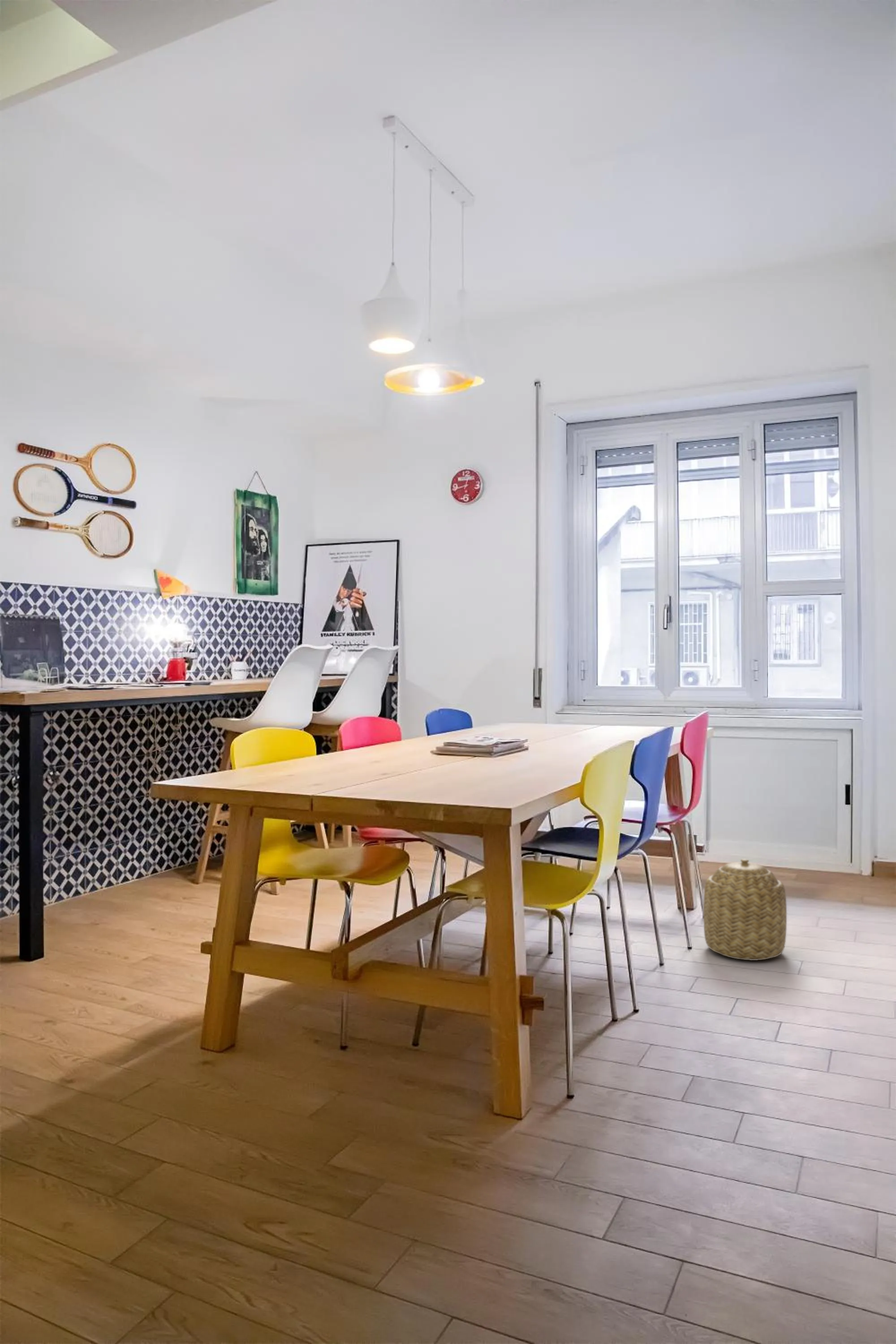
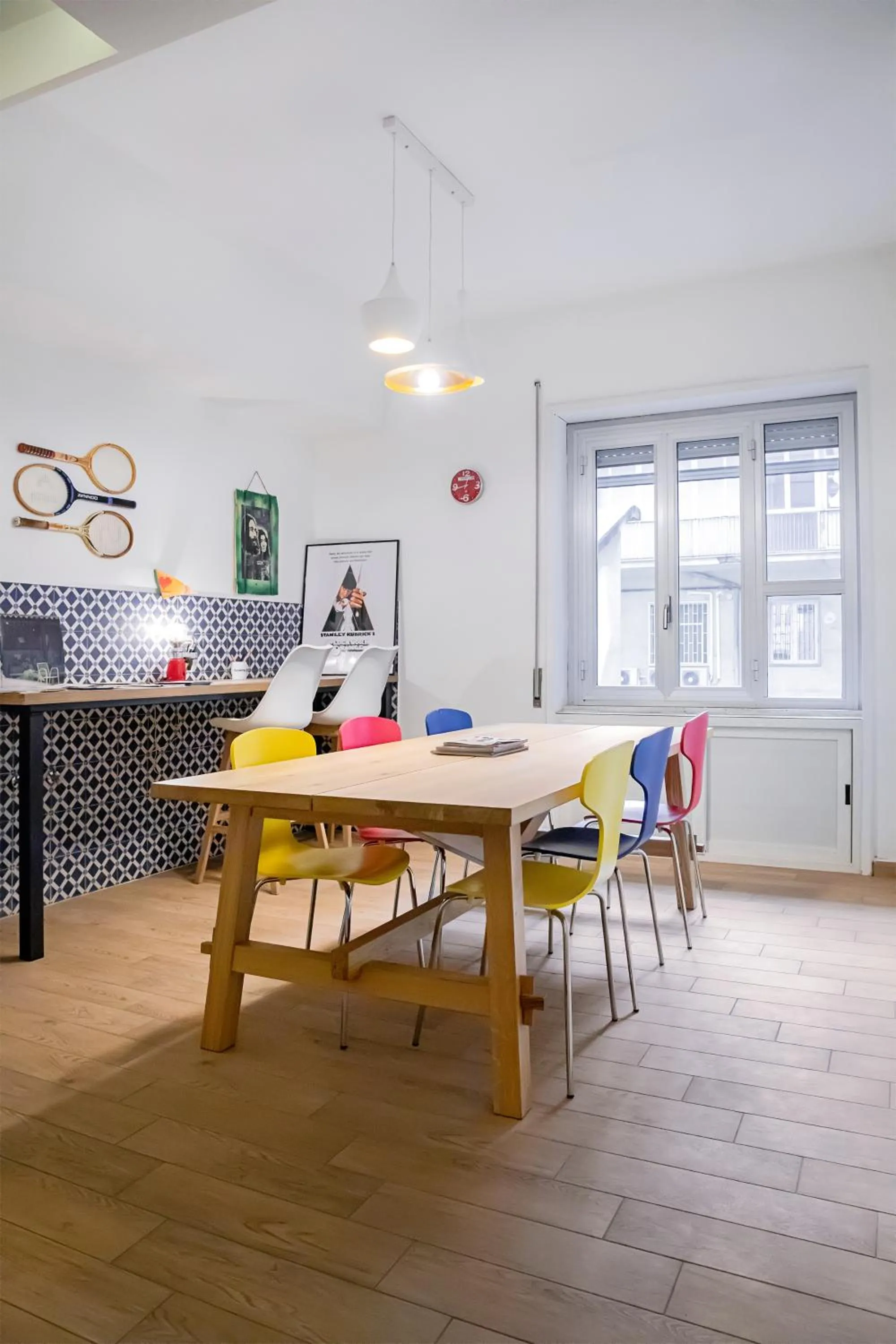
- basket [703,858,787,961]
